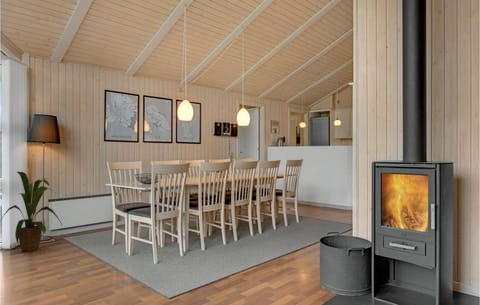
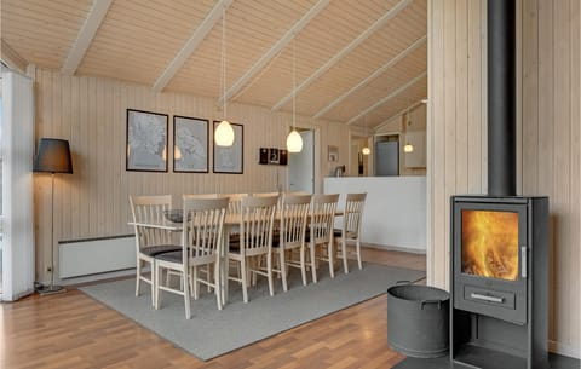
- house plant [0,171,63,253]
